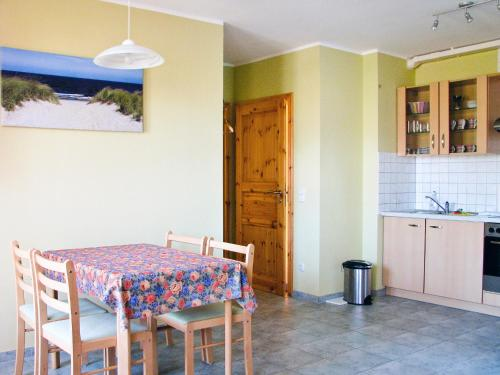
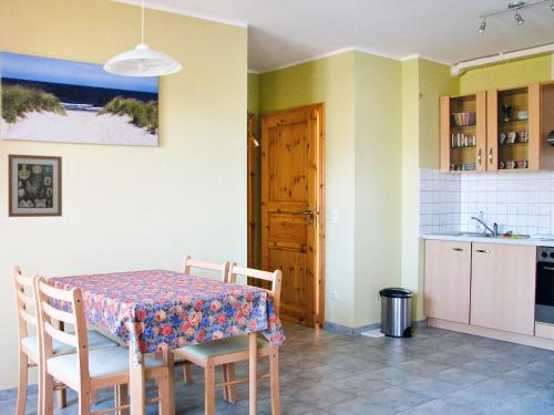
+ wall art [7,153,63,218]
